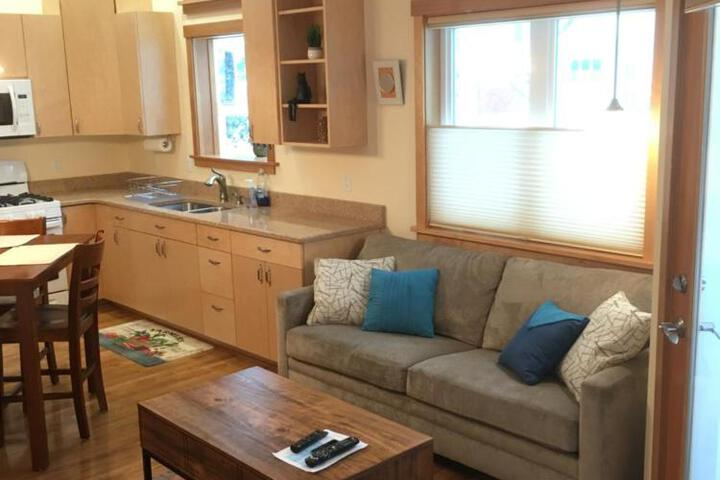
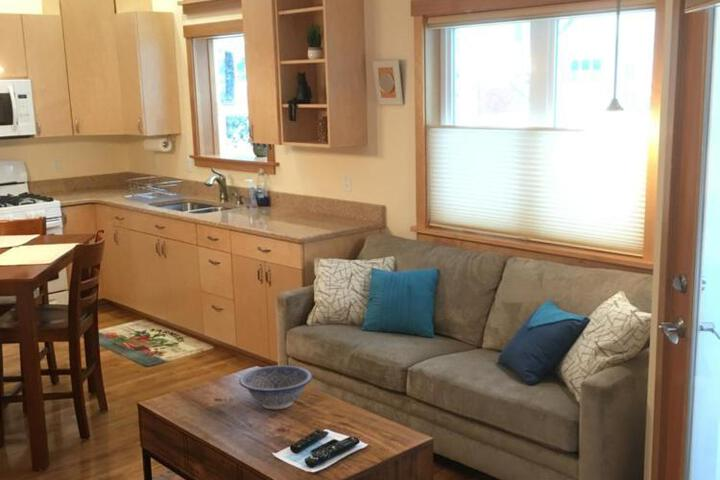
+ decorative bowl [238,364,314,410]
